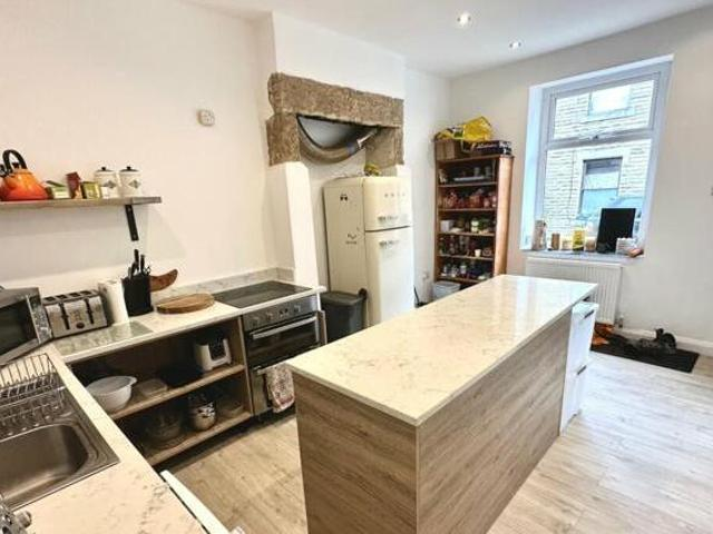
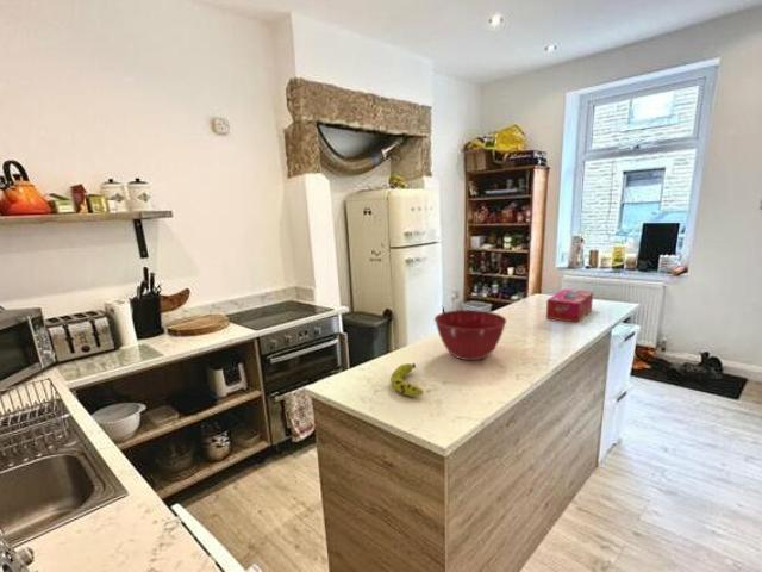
+ mixing bowl [433,309,507,361]
+ fruit [389,362,425,398]
+ tissue box [545,288,594,324]
